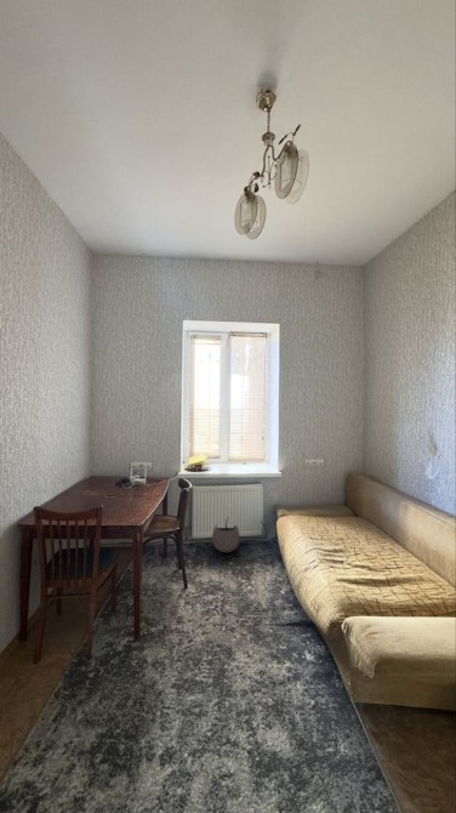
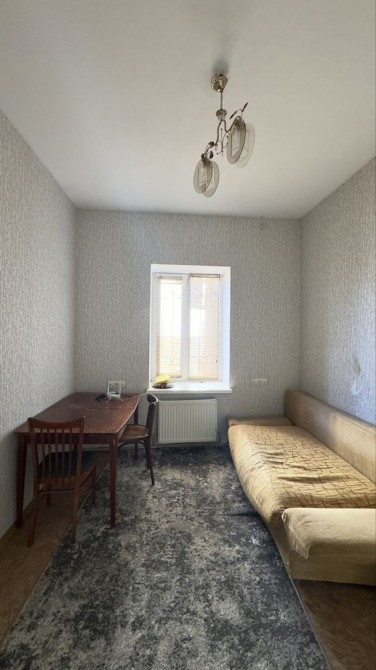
- plant pot [211,516,241,553]
